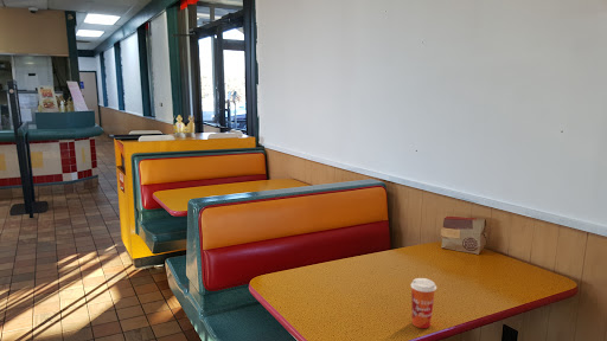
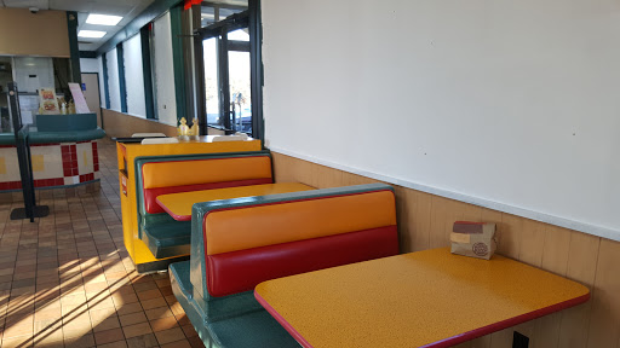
- paper cup [410,277,437,329]
